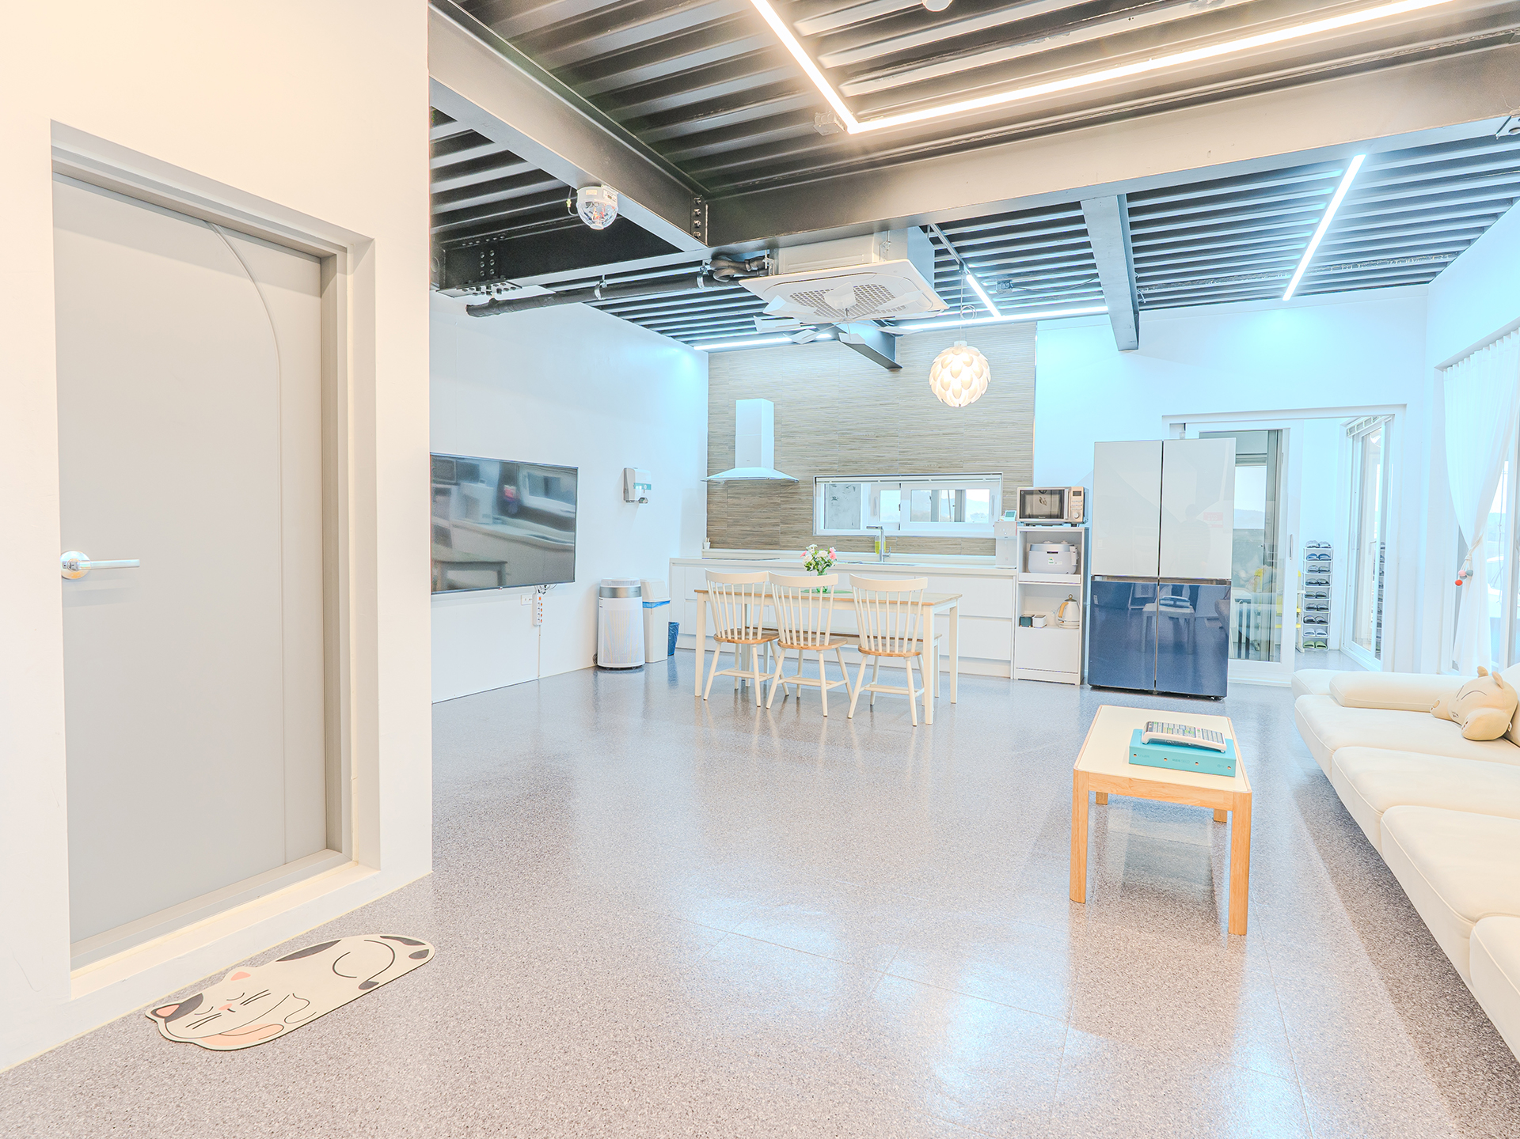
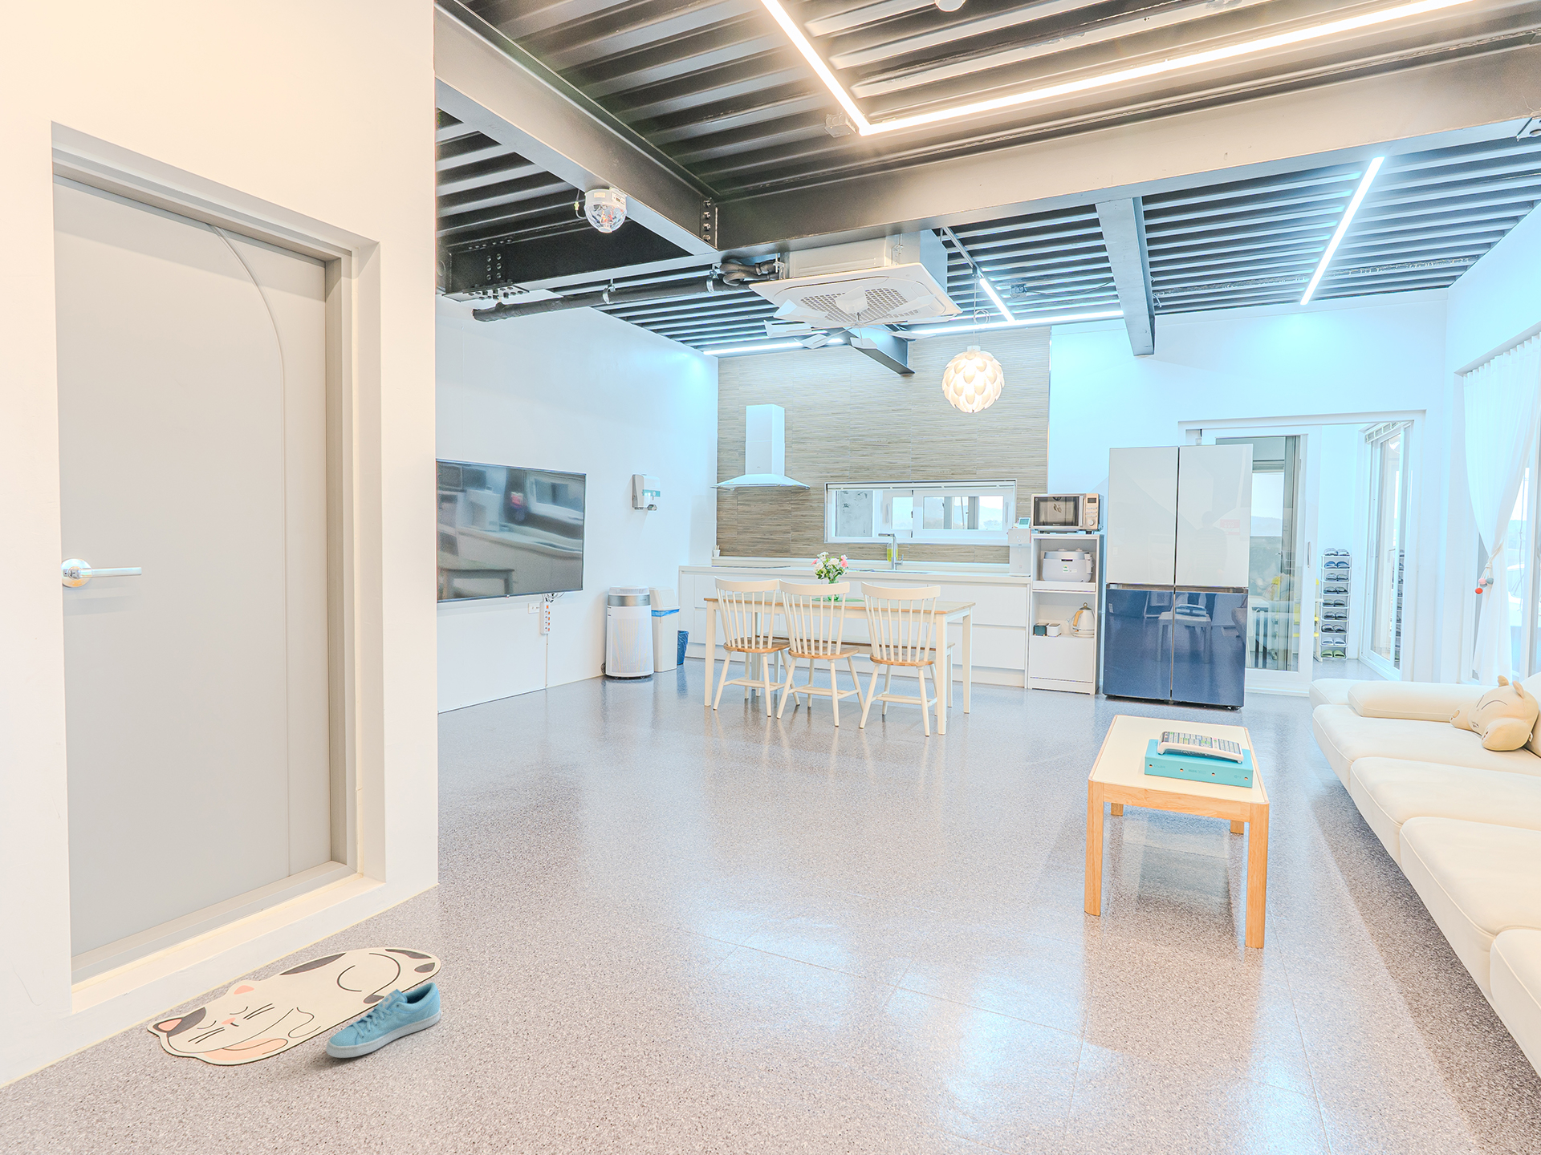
+ sneaker [325,982,442,1059]
